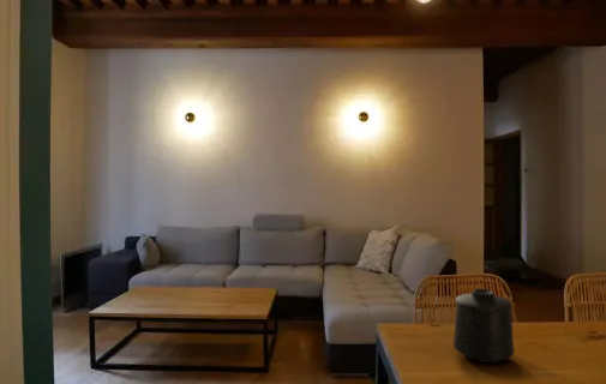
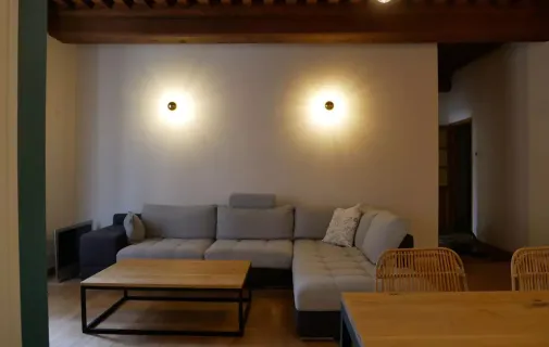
- mug [452,288,516,364]
